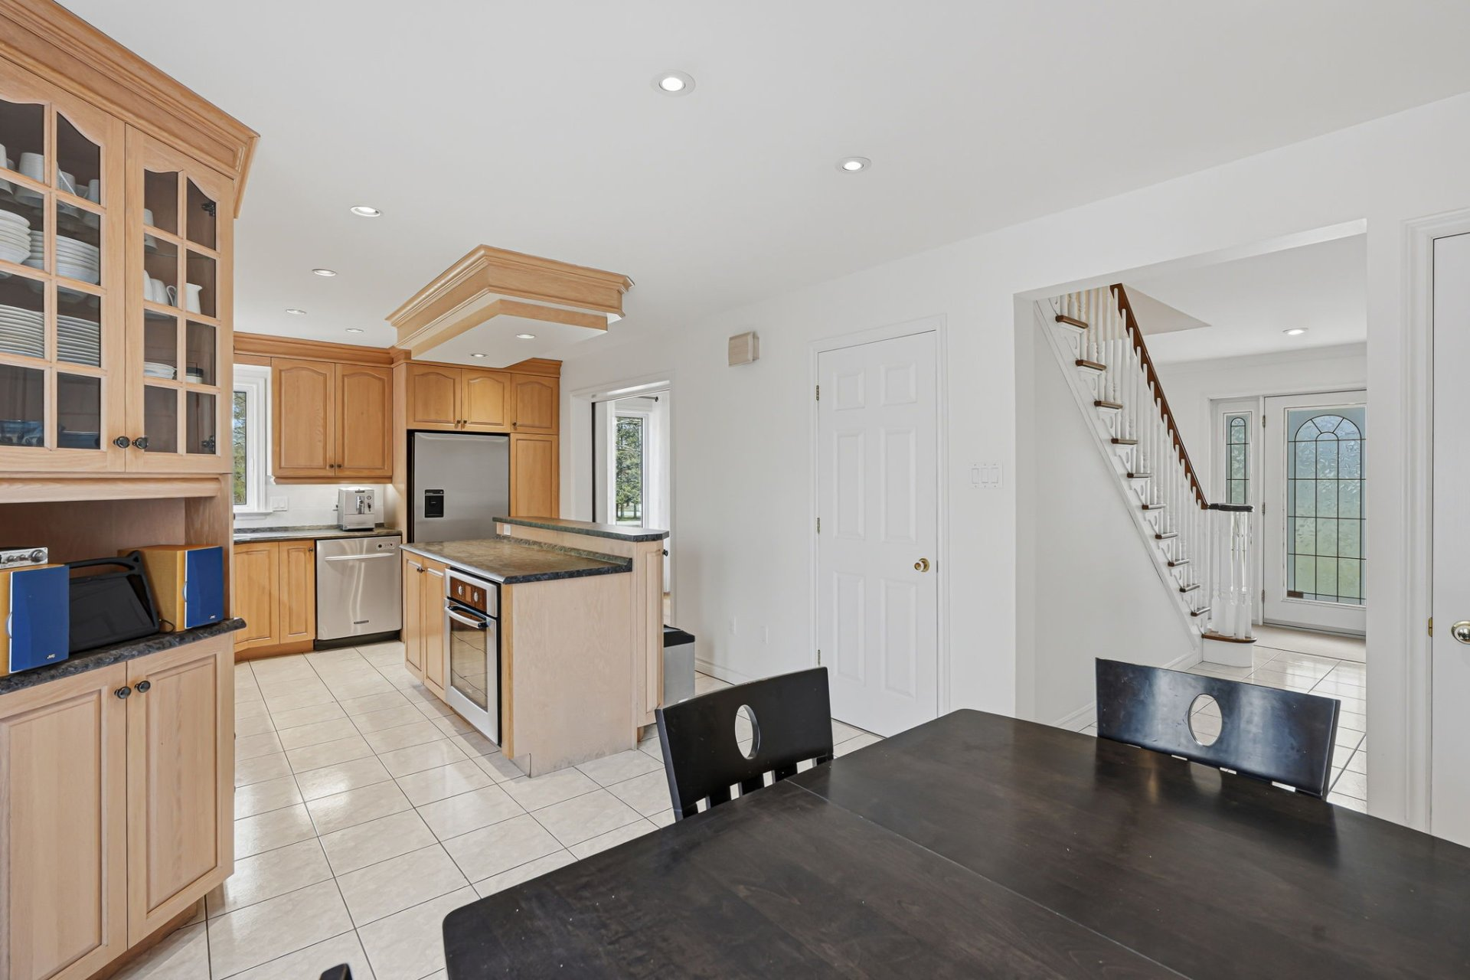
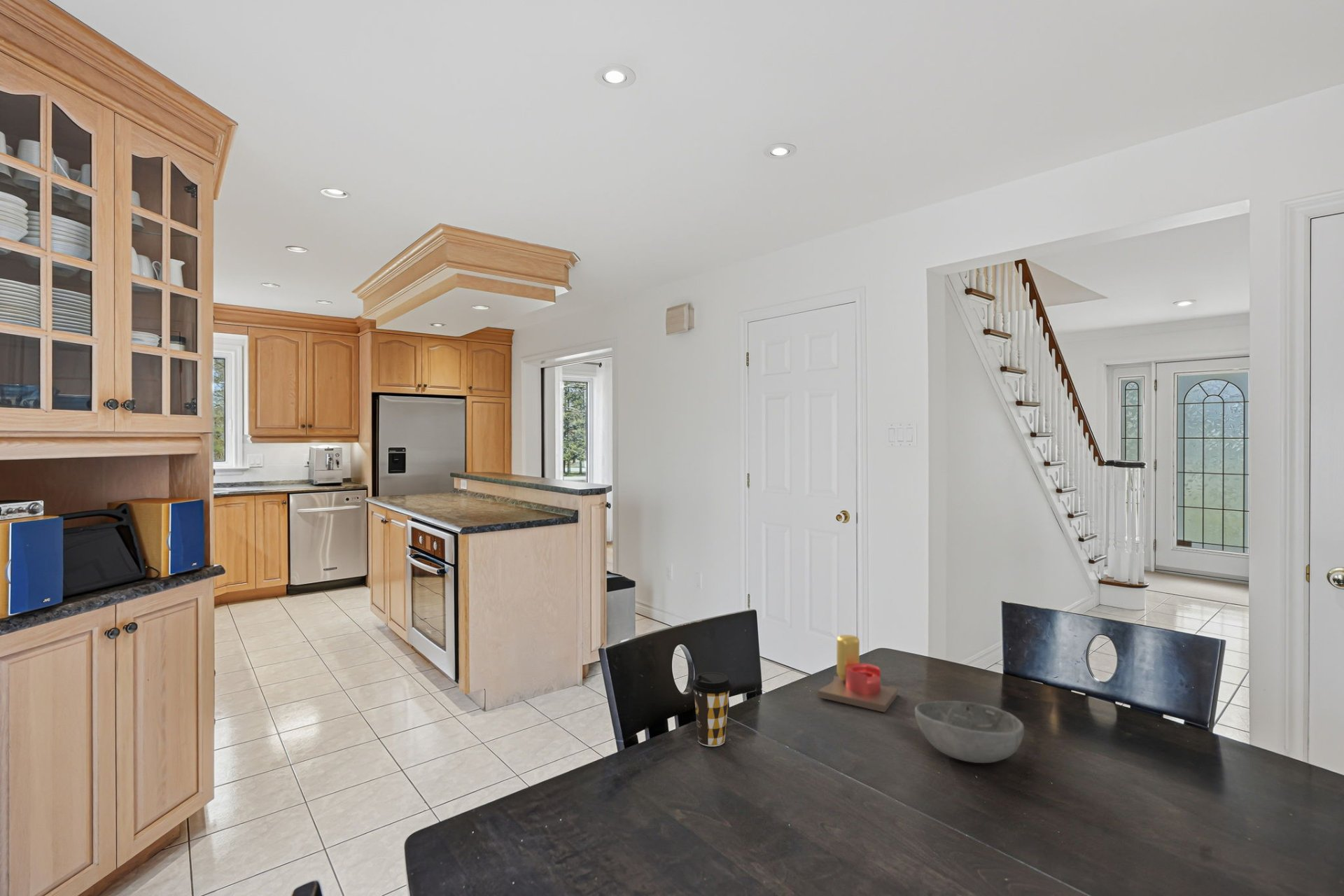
+ bowl [914,700,1025,764]
+ candle [818,634,899,713]
+ coffee cup [691,671,733,747]
